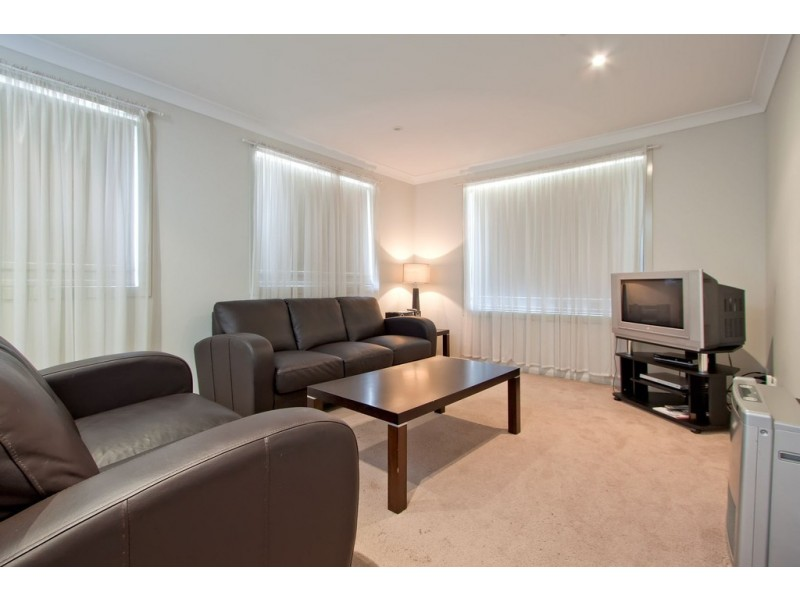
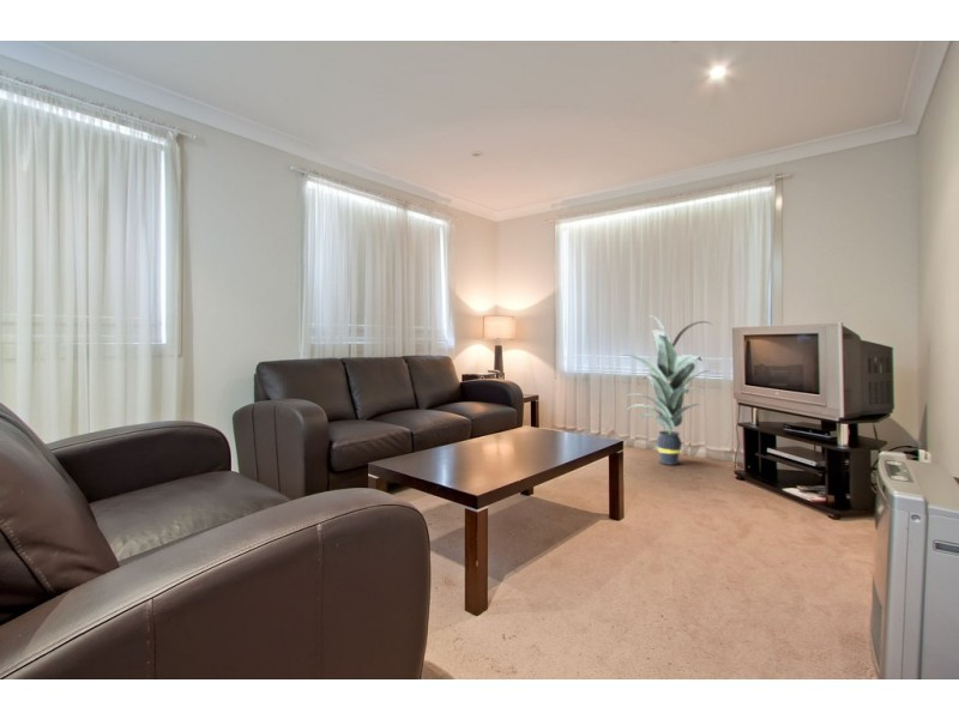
+ indoor plant [613,315,714,466]
